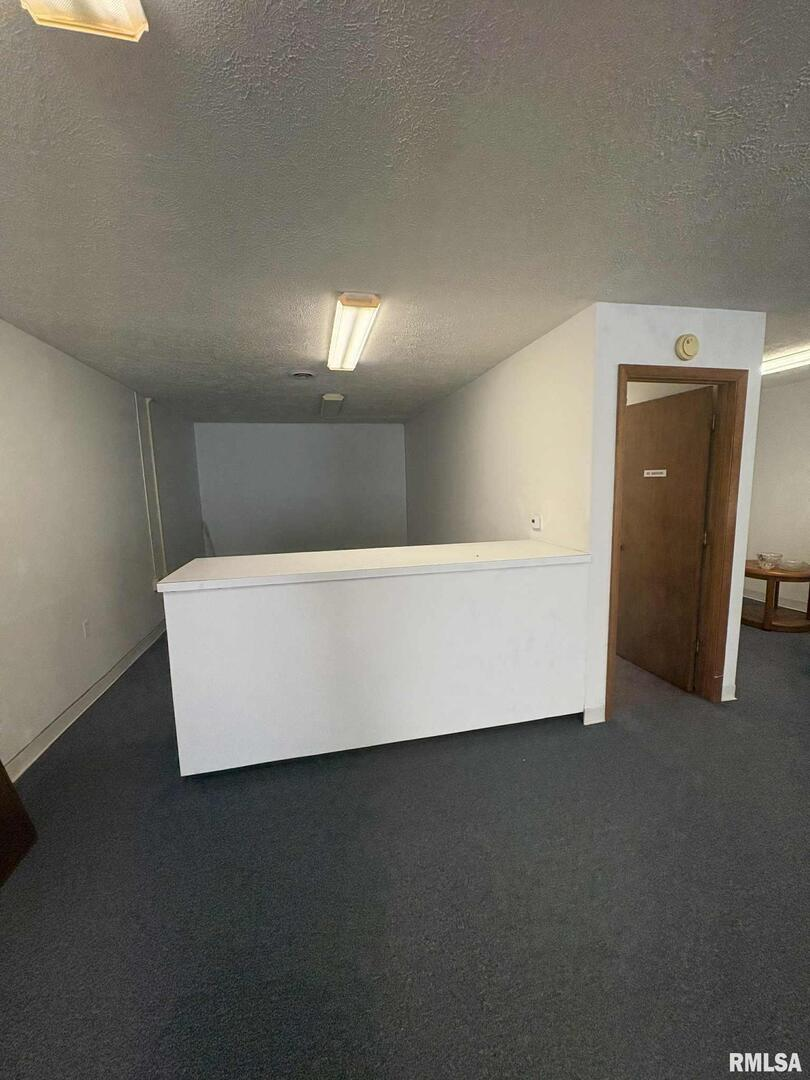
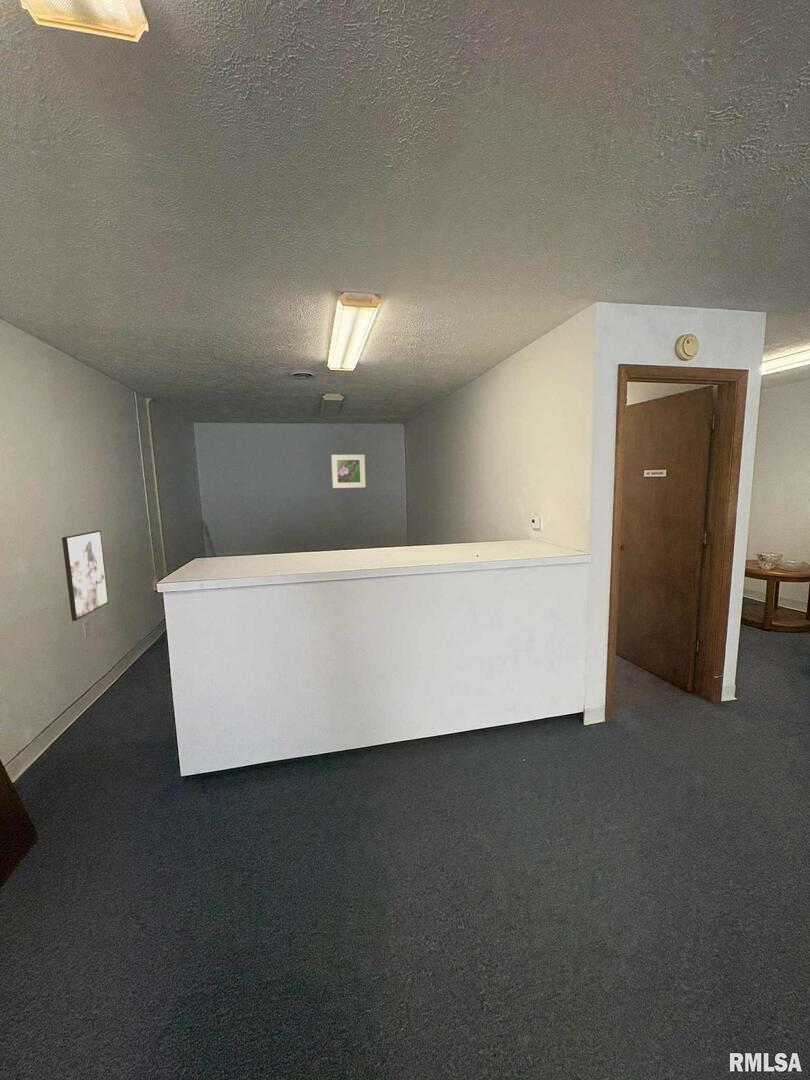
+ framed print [331,454,367,489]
+ wall art [61,529,110,622]
